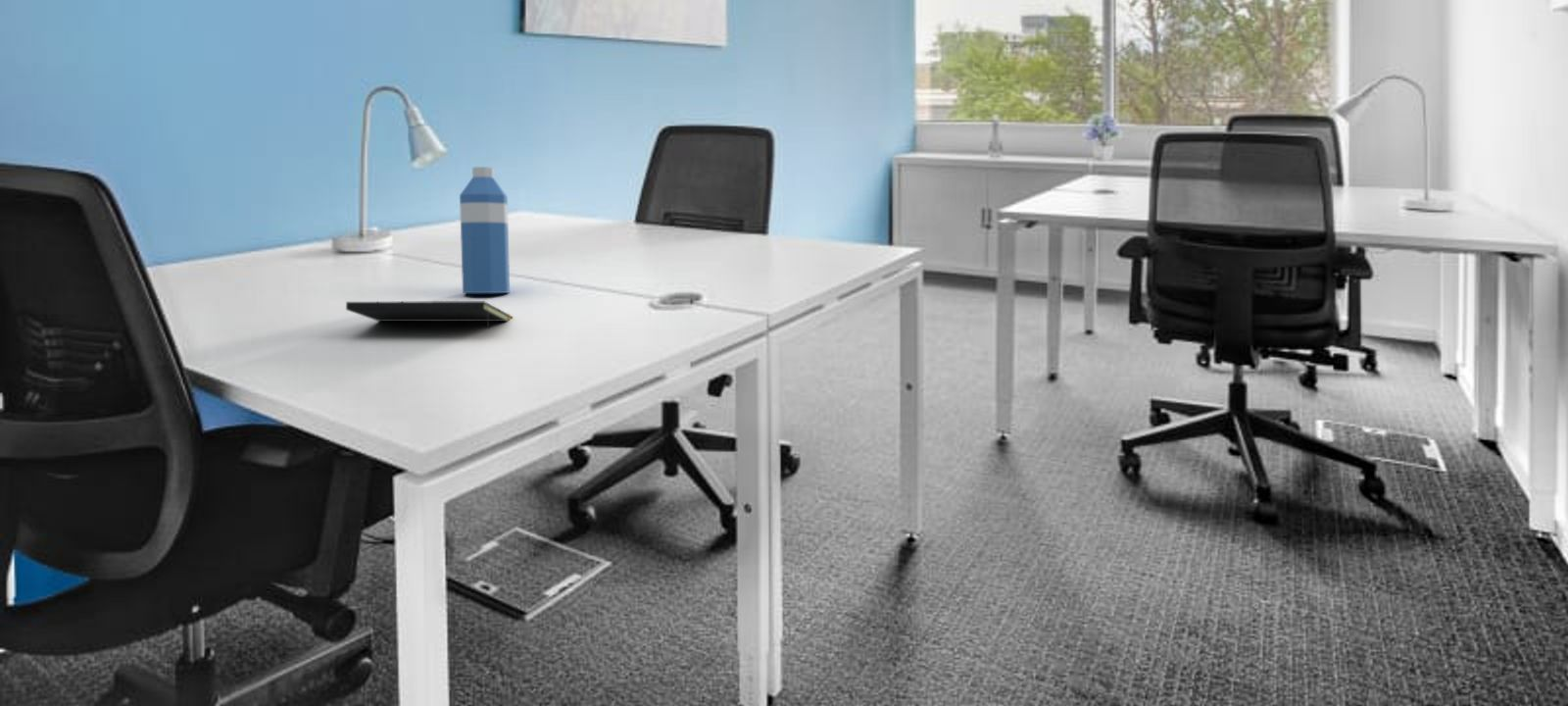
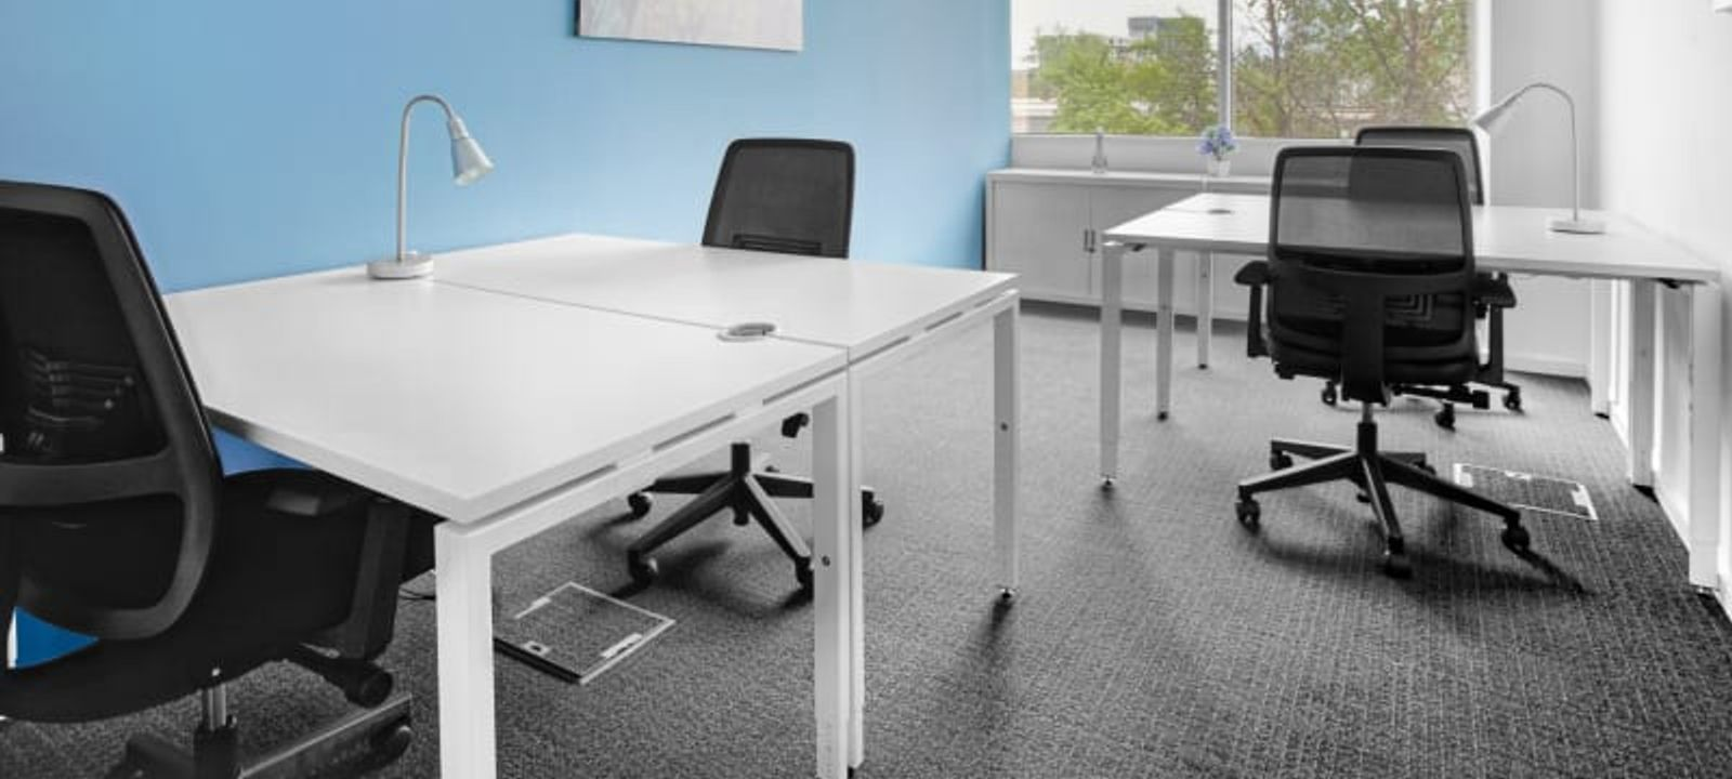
- notepad [345,300,514,328]
- water bottle [459,166,511,294]
